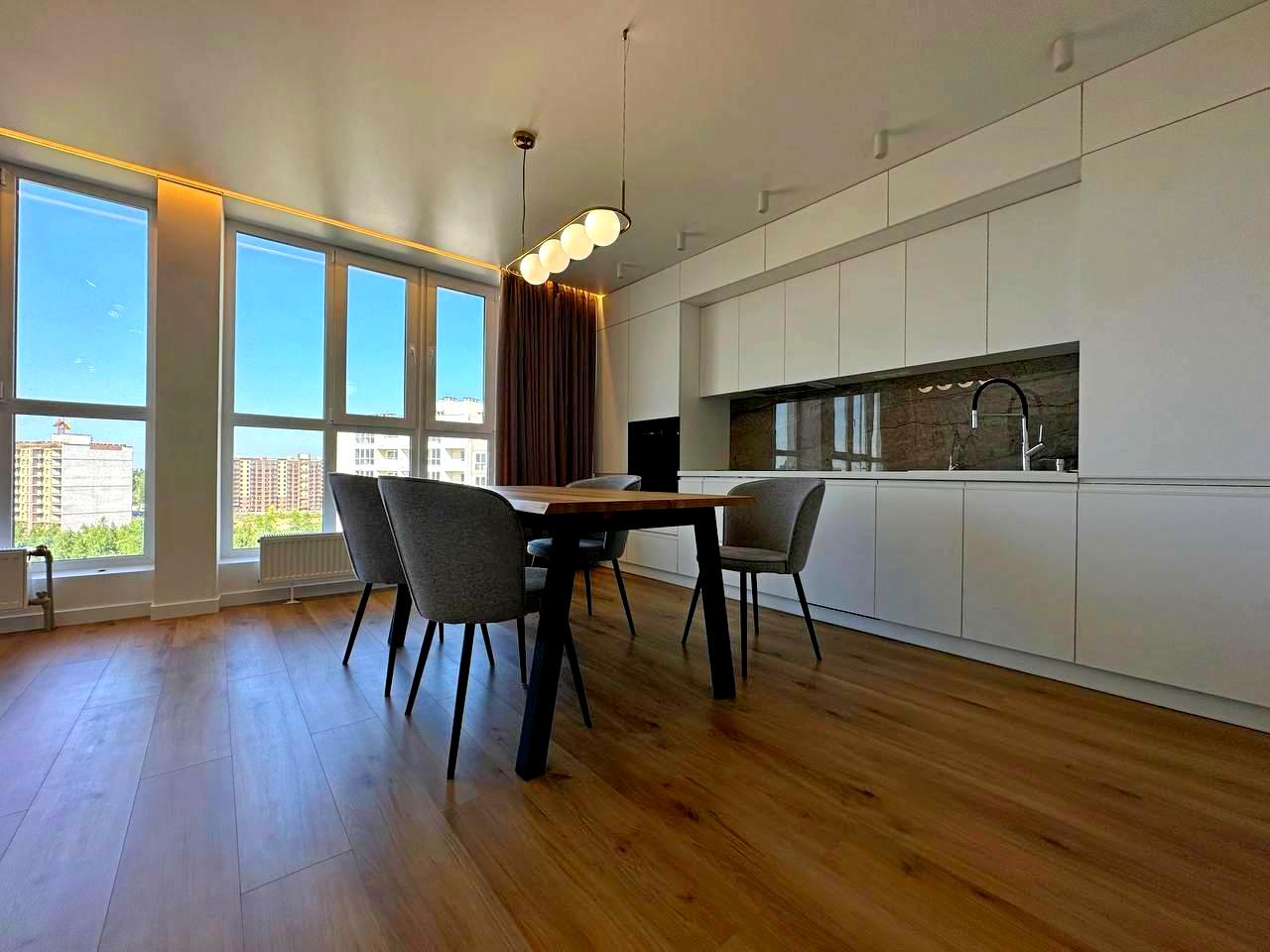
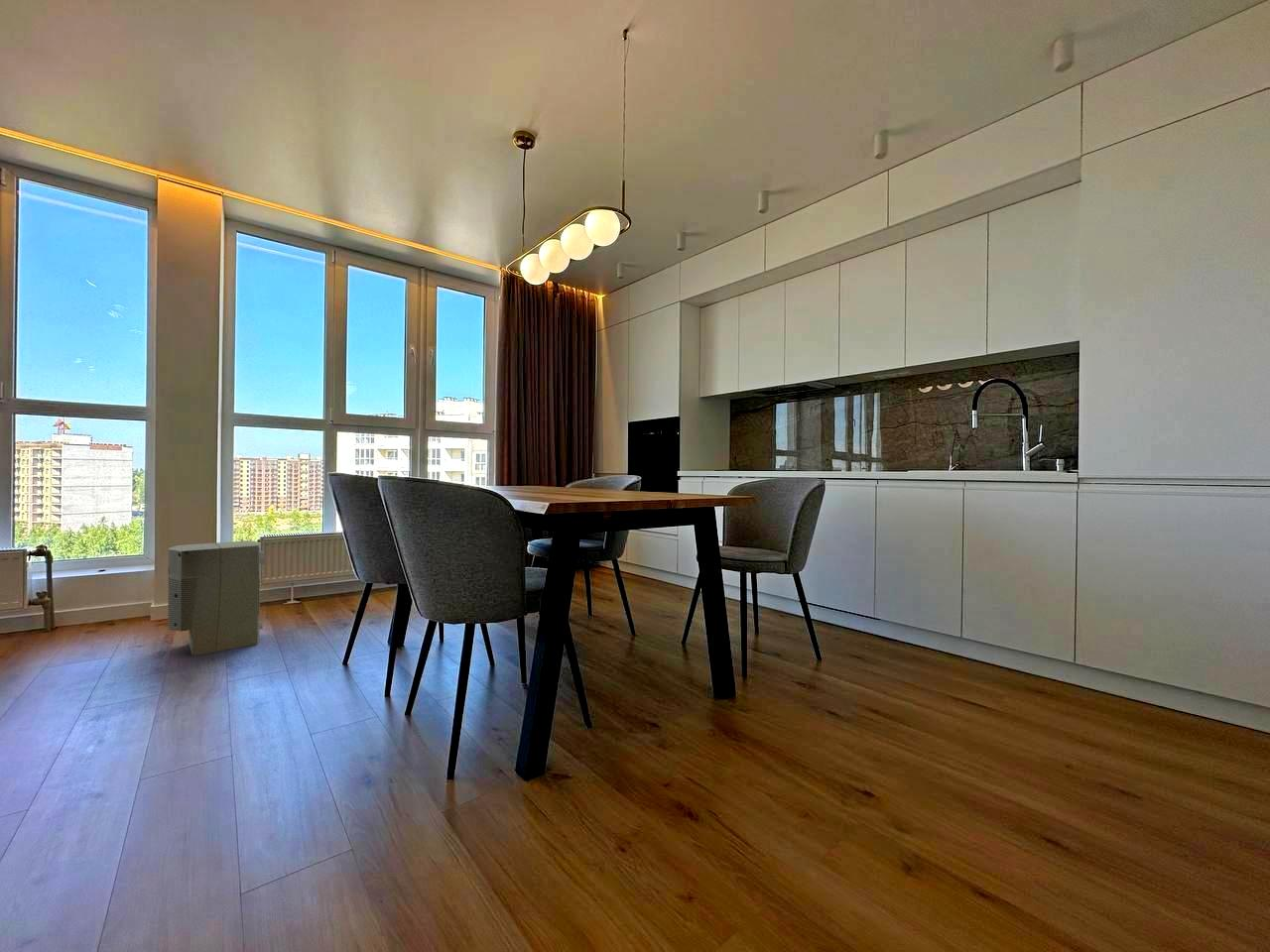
+ air purifier [167,539,266,656]
